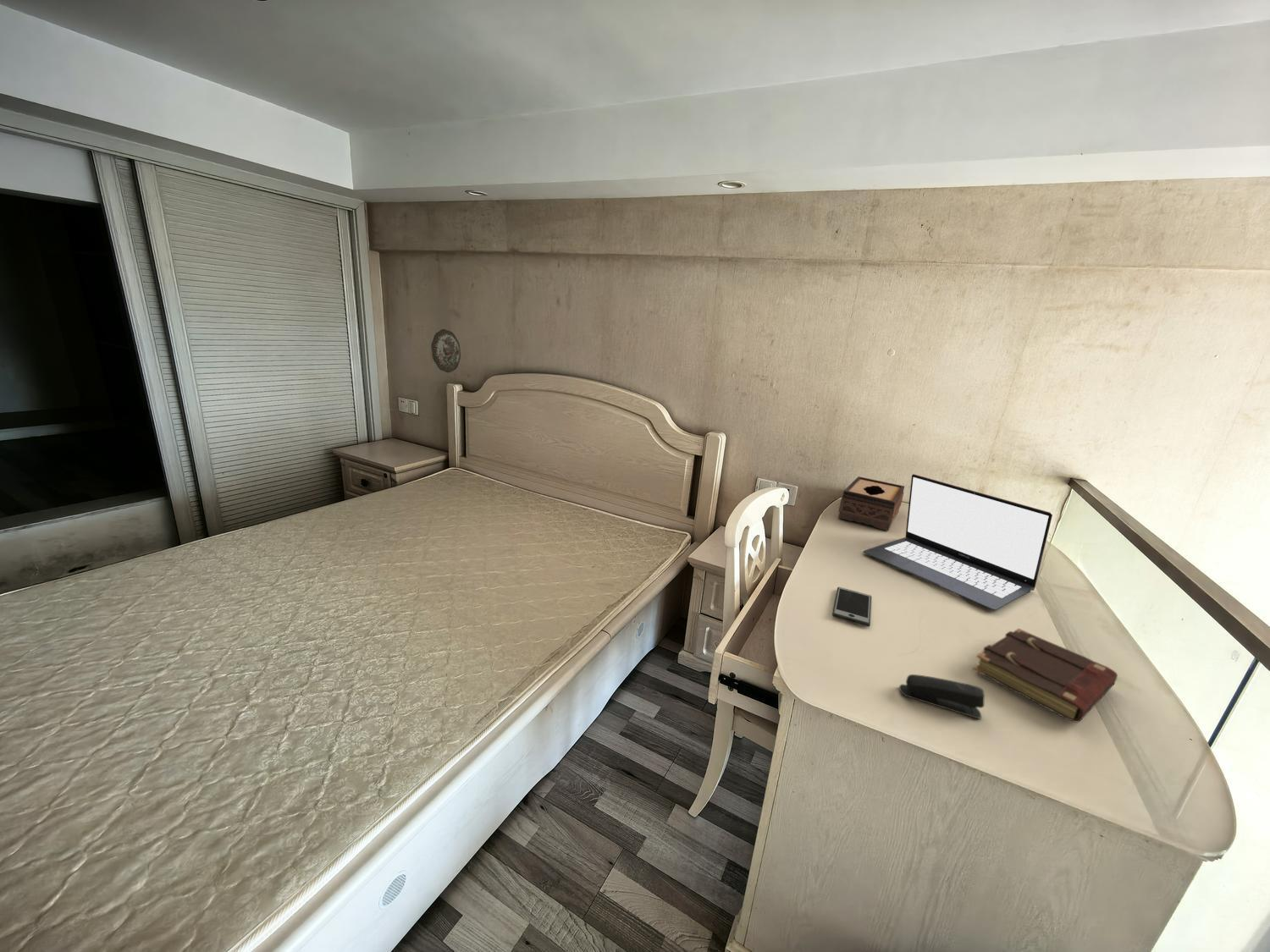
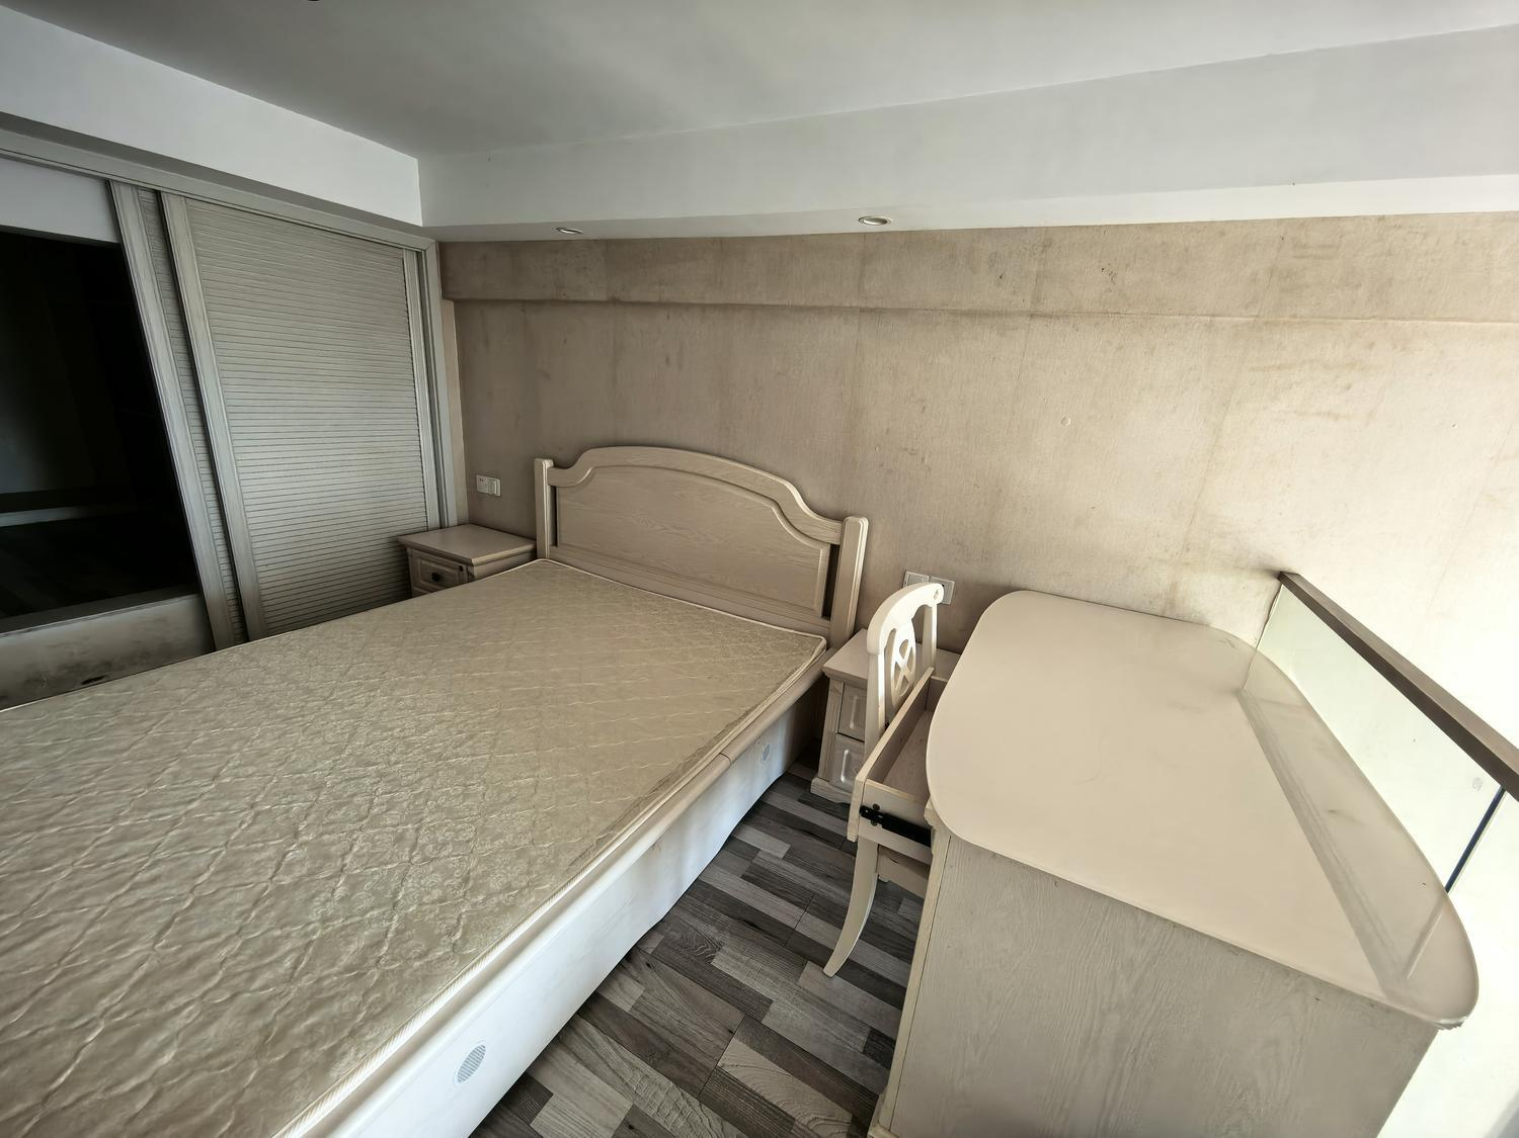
- smartphone [831,586,872,627]
- tissue box [837,476,905,531]
- decorative plate [430,328,461,373]
- book [972,627,1118,723]
- stapler [898,674,986,720]
- laptop [862,473,1053,611]
